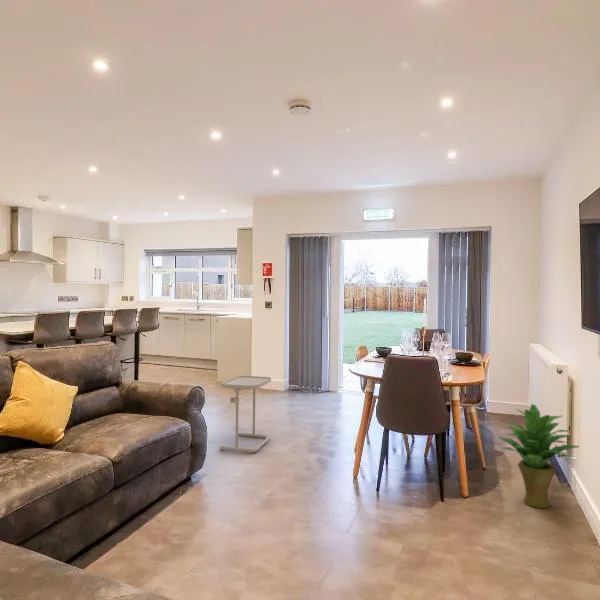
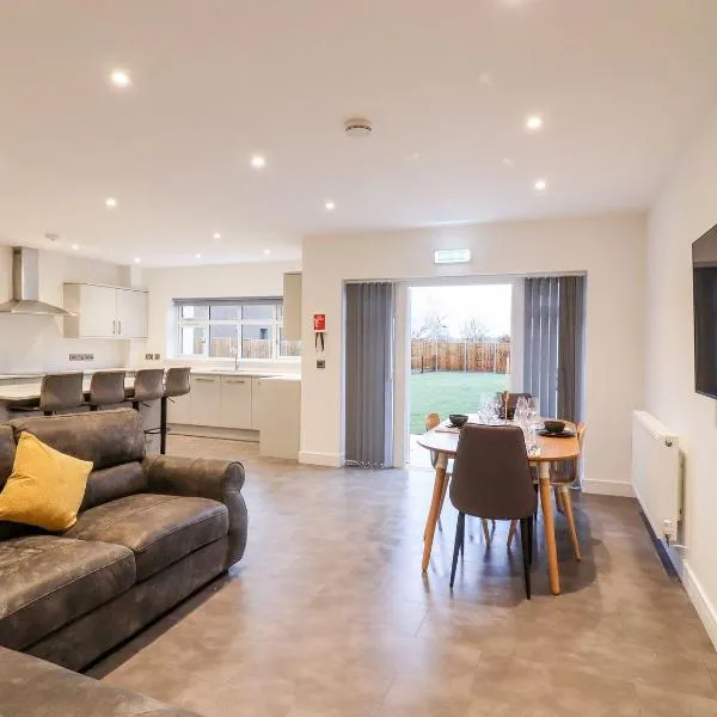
- side table [219,375,272,454]
- potted plant [498,403,580,509]
